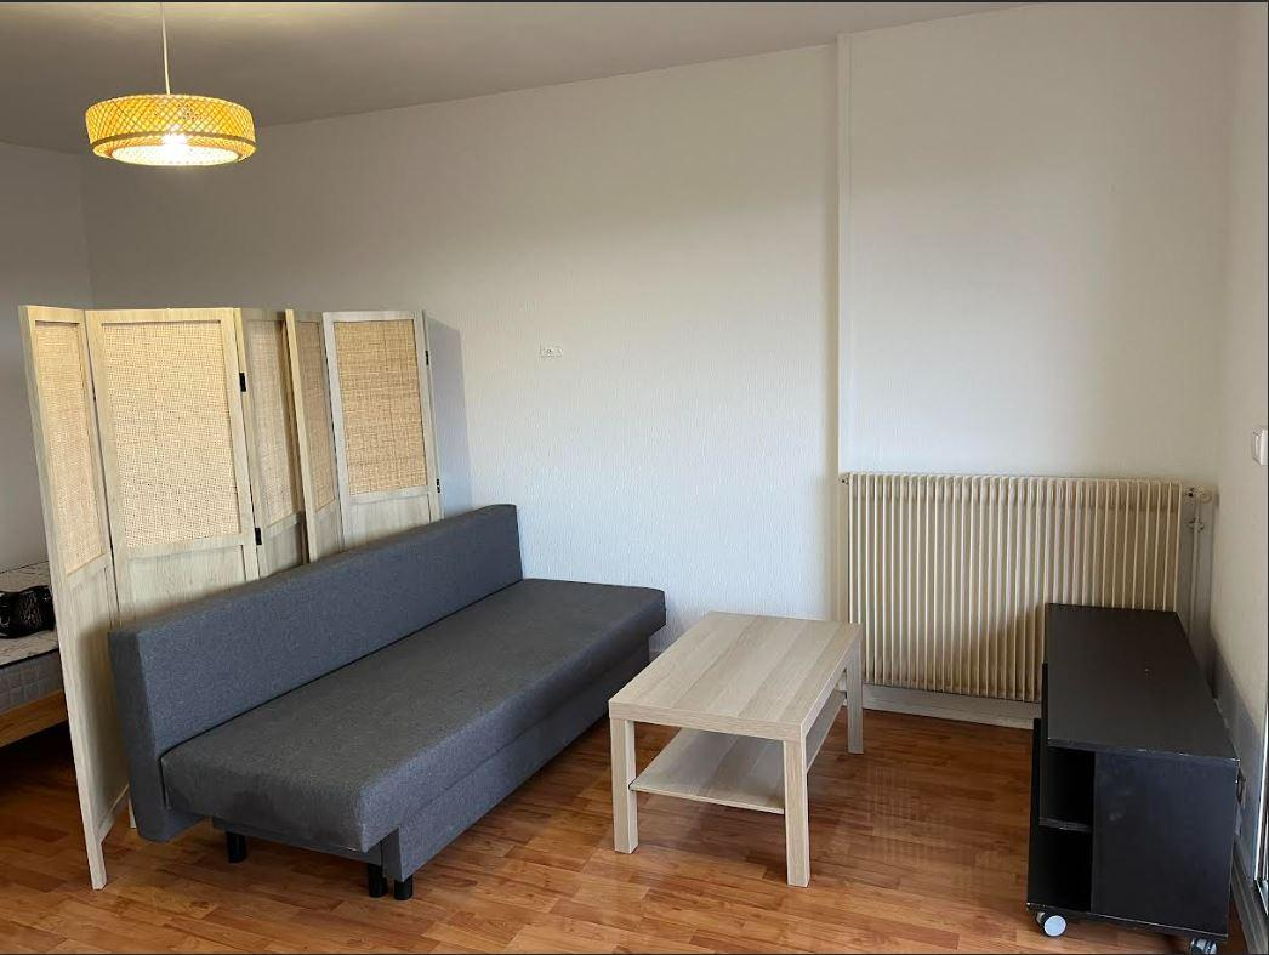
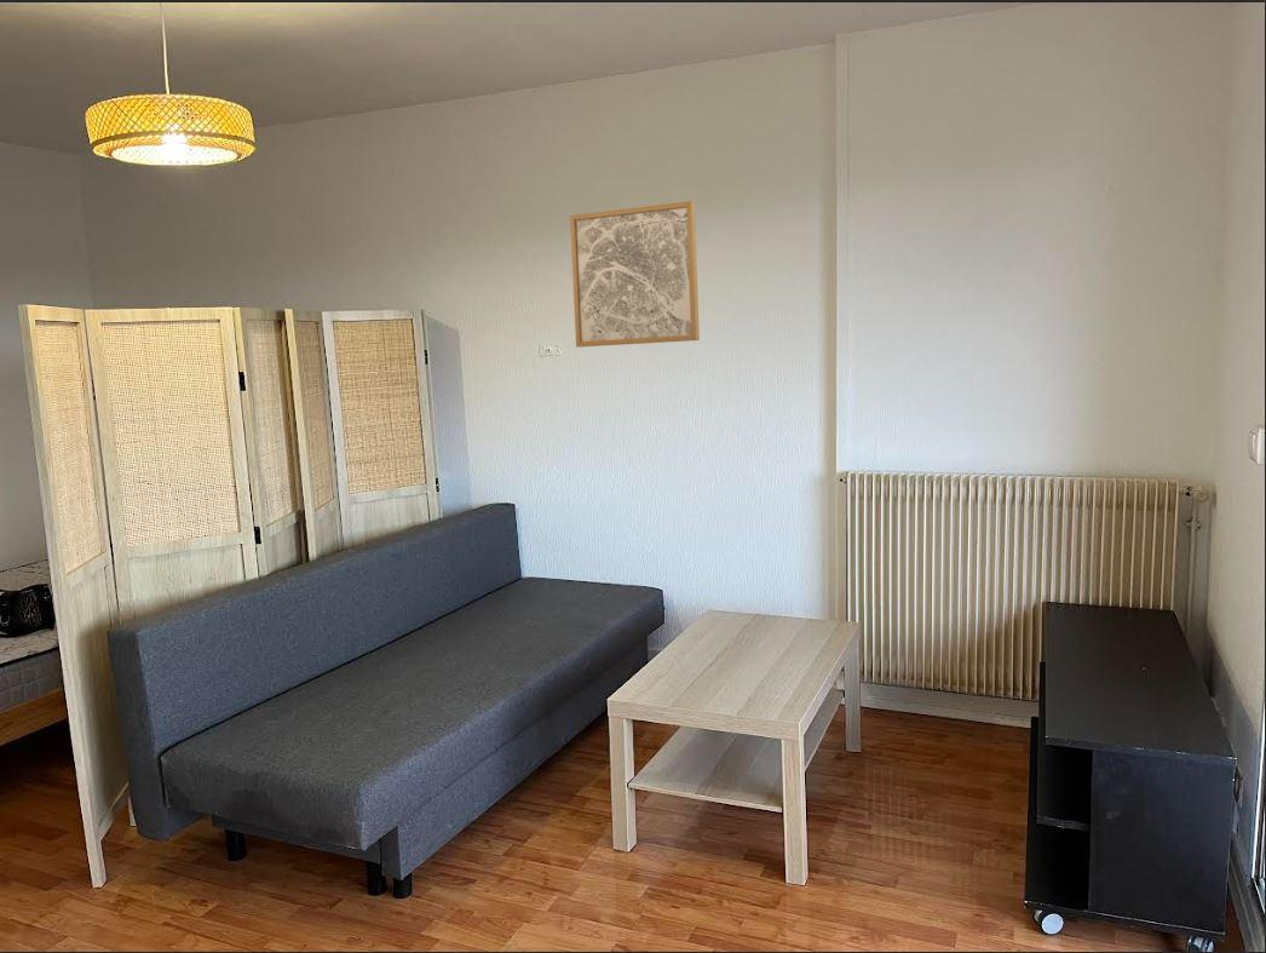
+ wall art [569,200,701,348]
